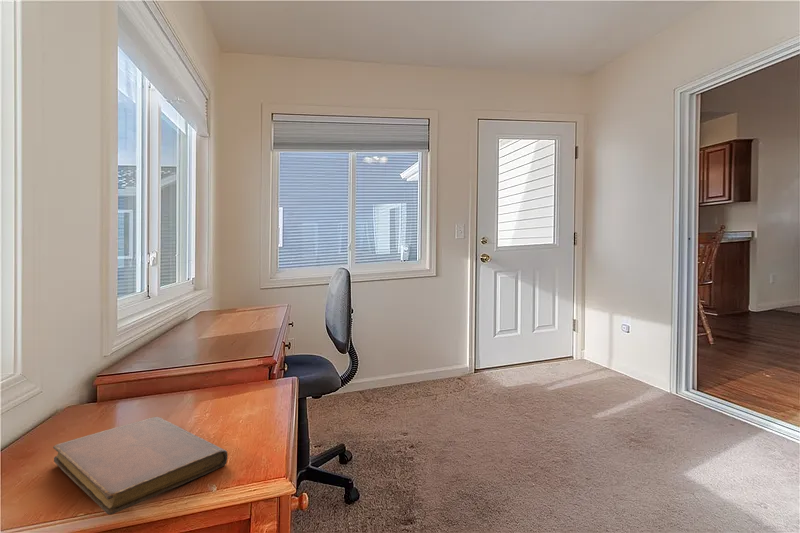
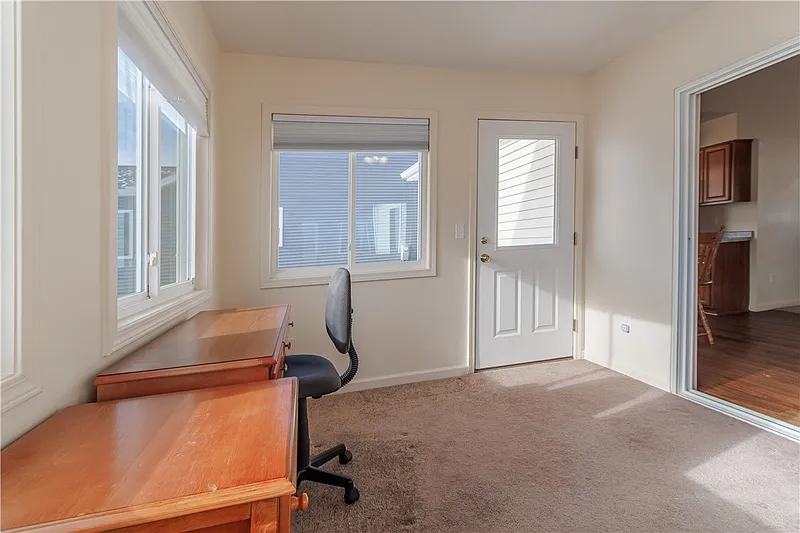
- notebook [52,416,229,516]
